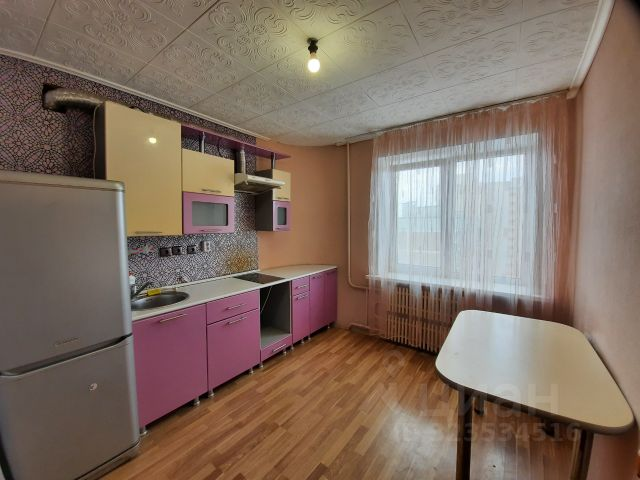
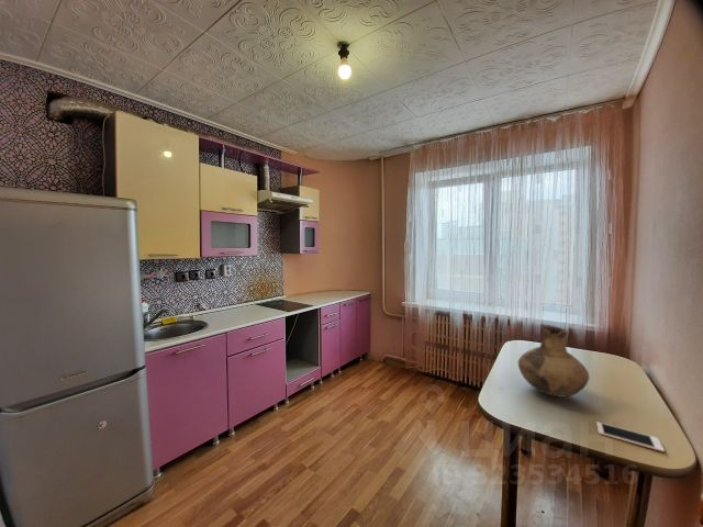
+ vase [517,325,590,399]
+ cell phone [595,421,666,453]
